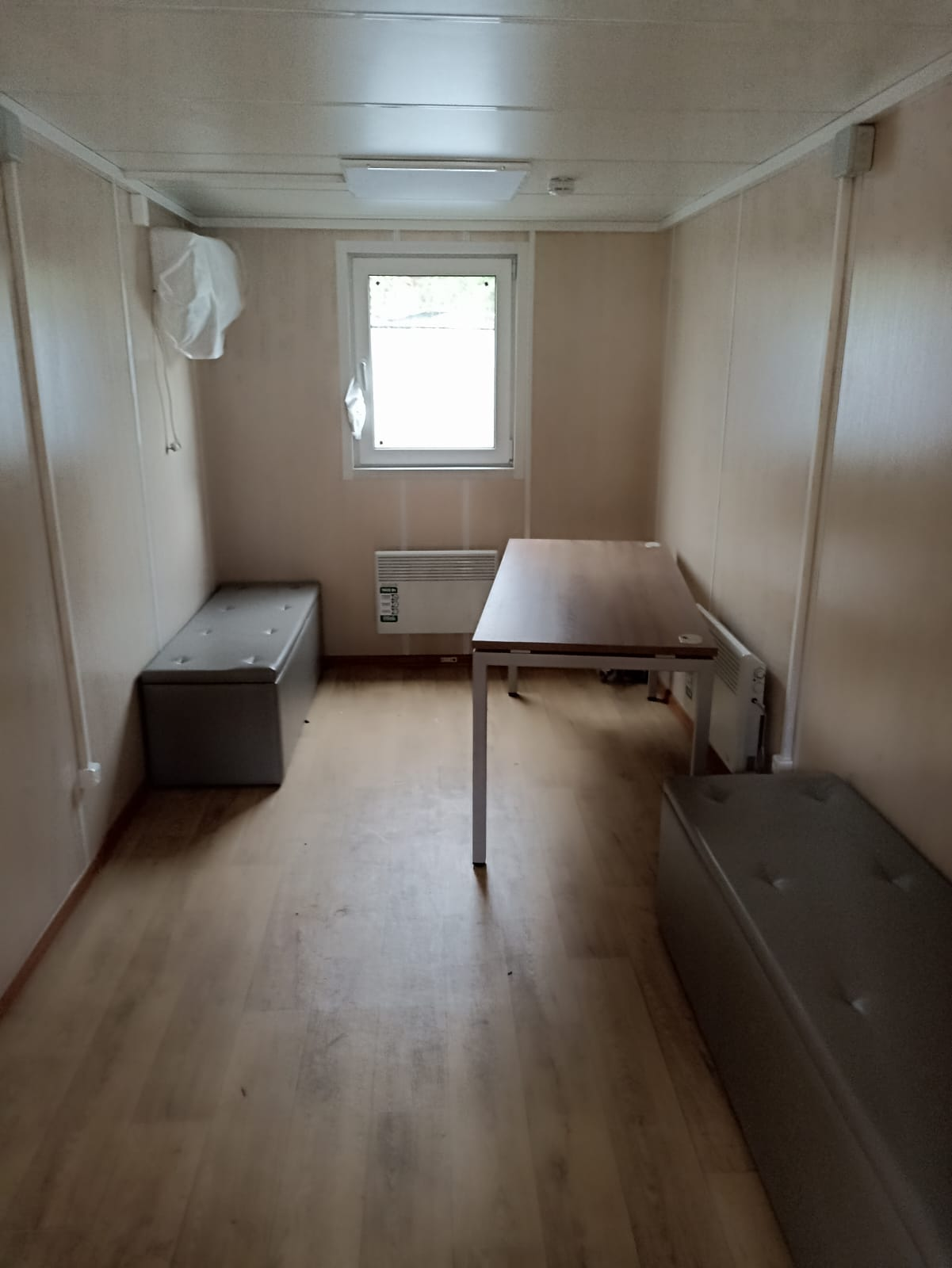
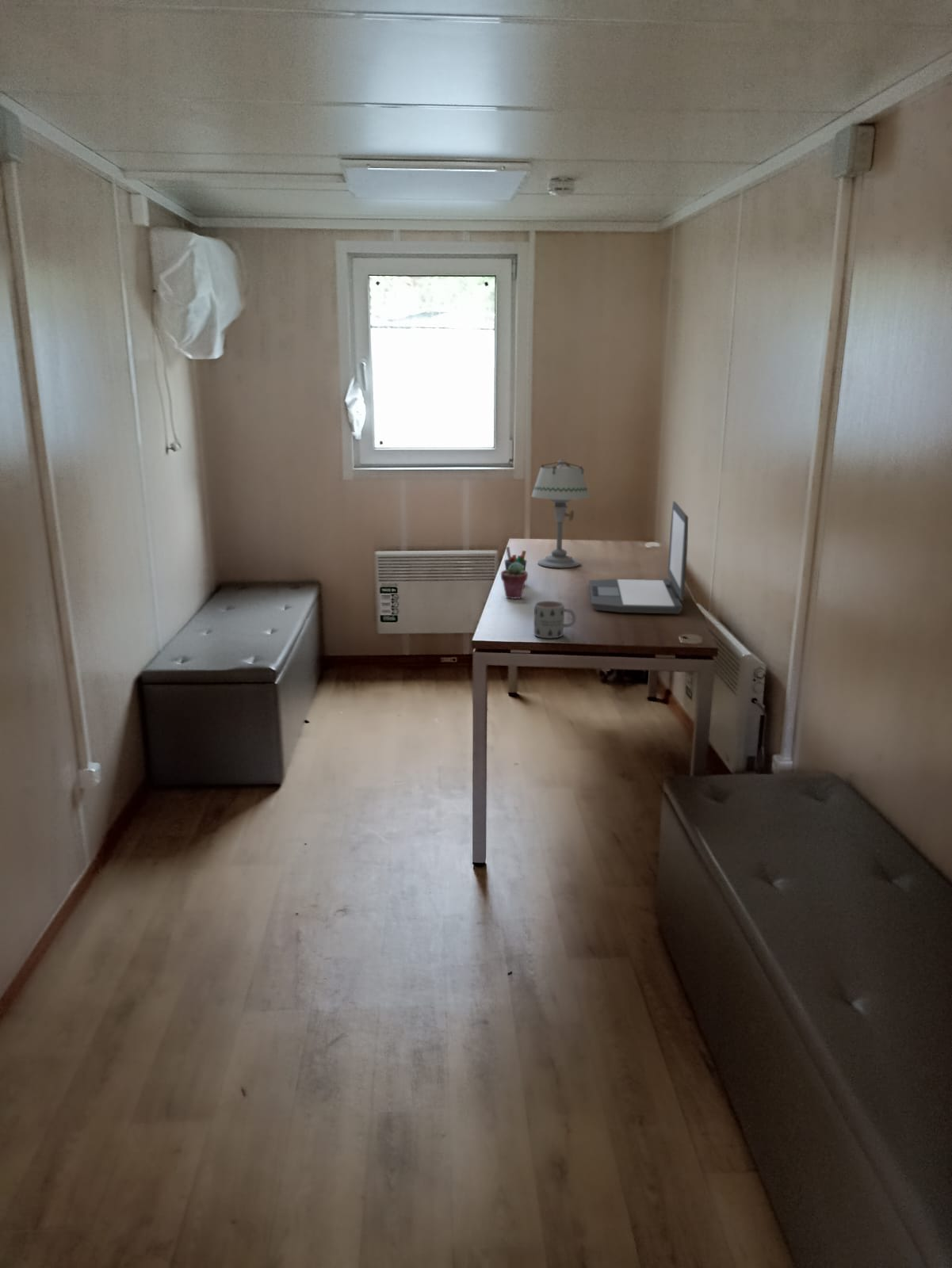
+ mug [533,600,576,639]
+ table lamp [531,458,590,568]
+ pen holder [503,546,528,571]
+ potted succulent [500,562,529,600]
+ laptop [588,501,689,614]
